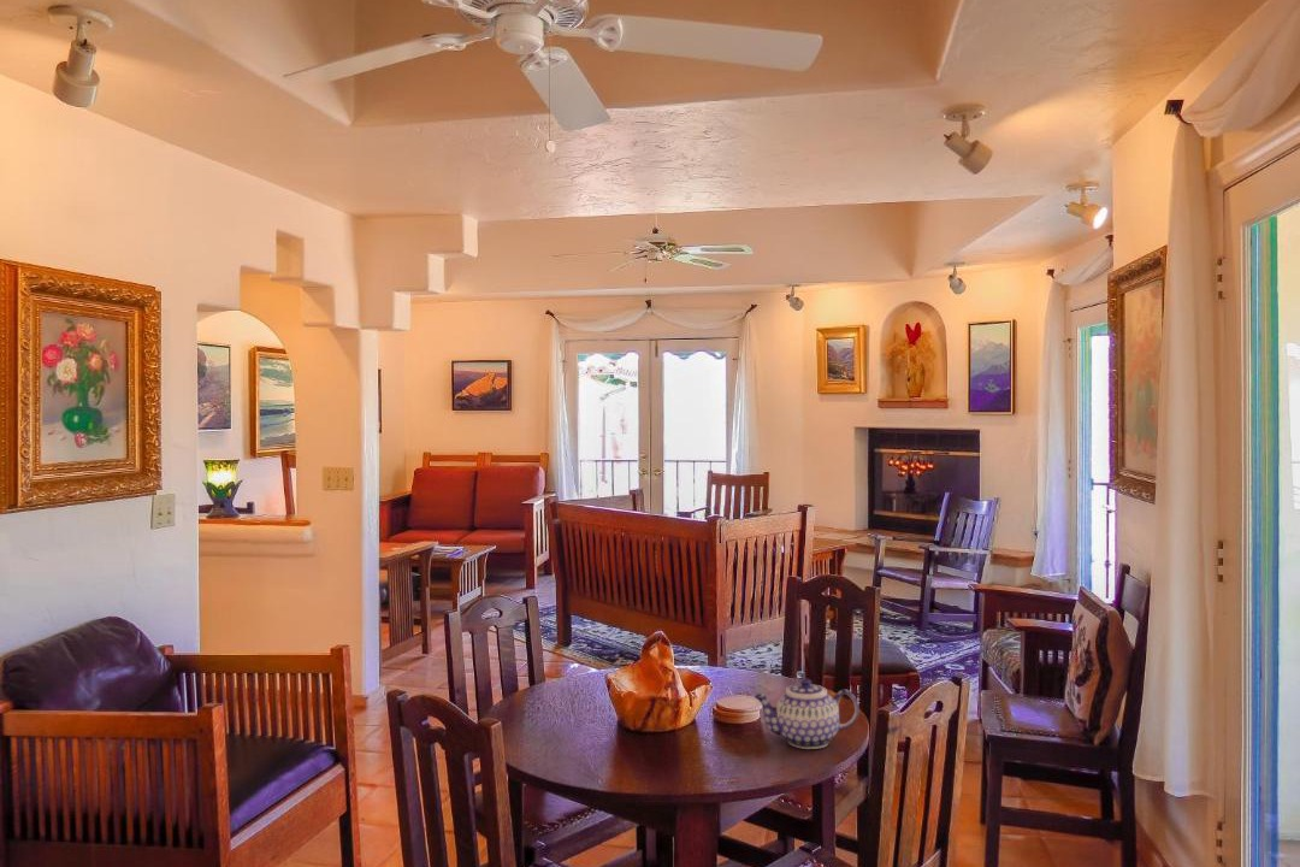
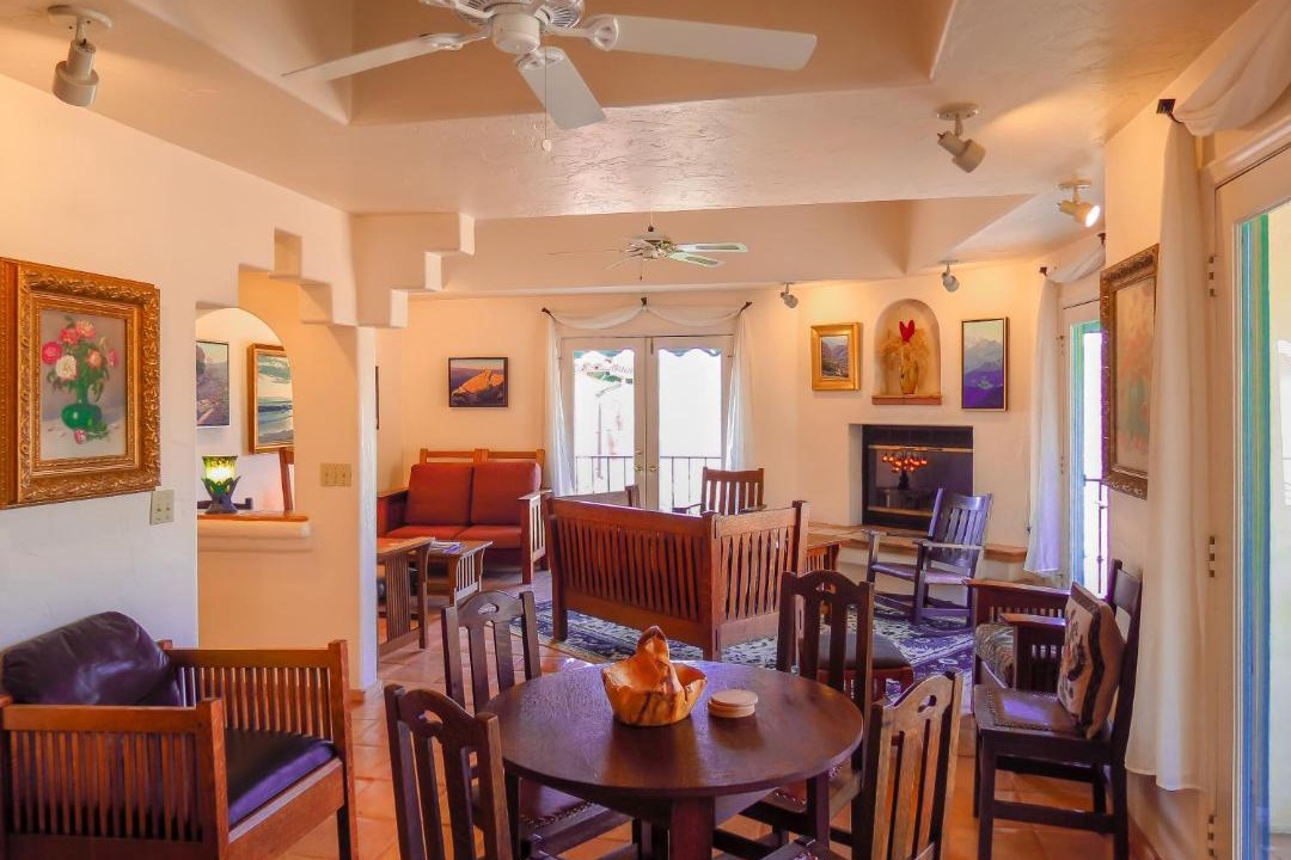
- teapot [754,677,861,750]
